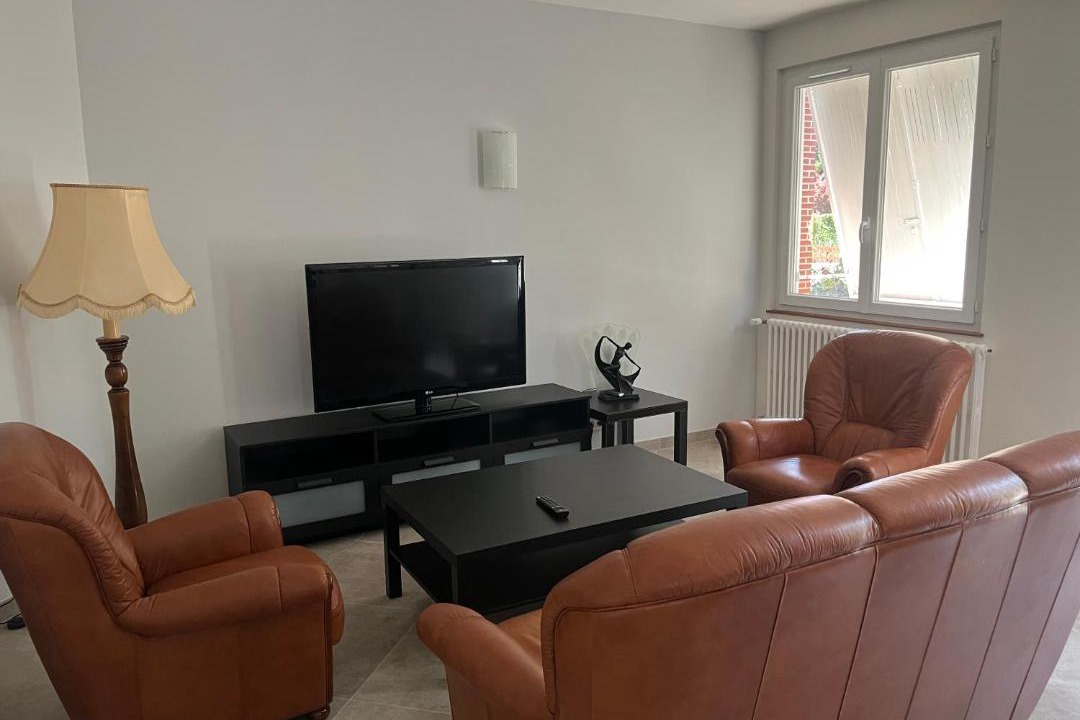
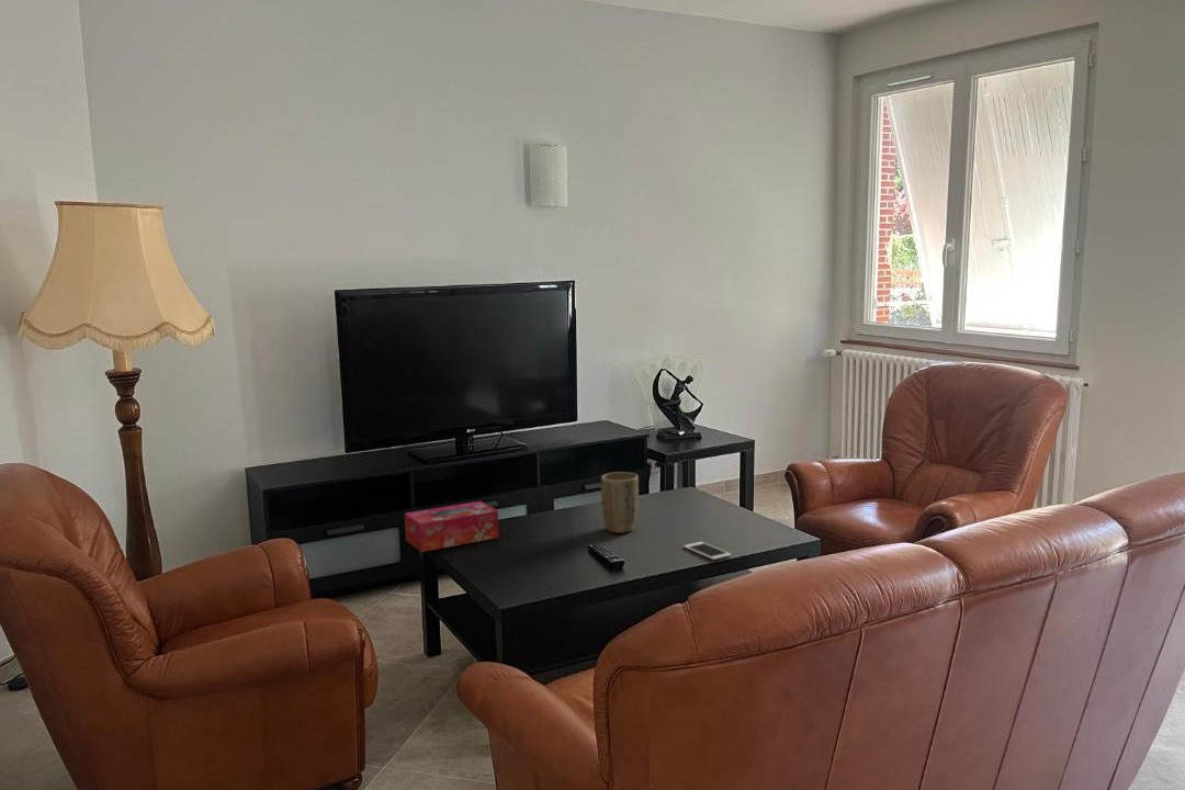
+ tissue box [404,500,500,553]
+ plant pot [600,471,640,534]
+ cell phone [682,541,732,561]
